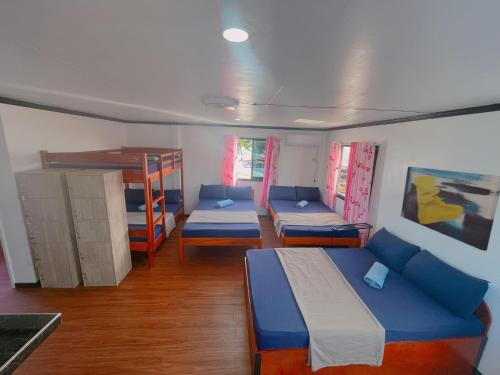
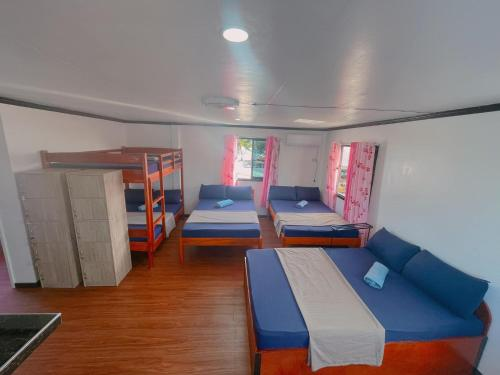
- wall art [400,166,500,252]
